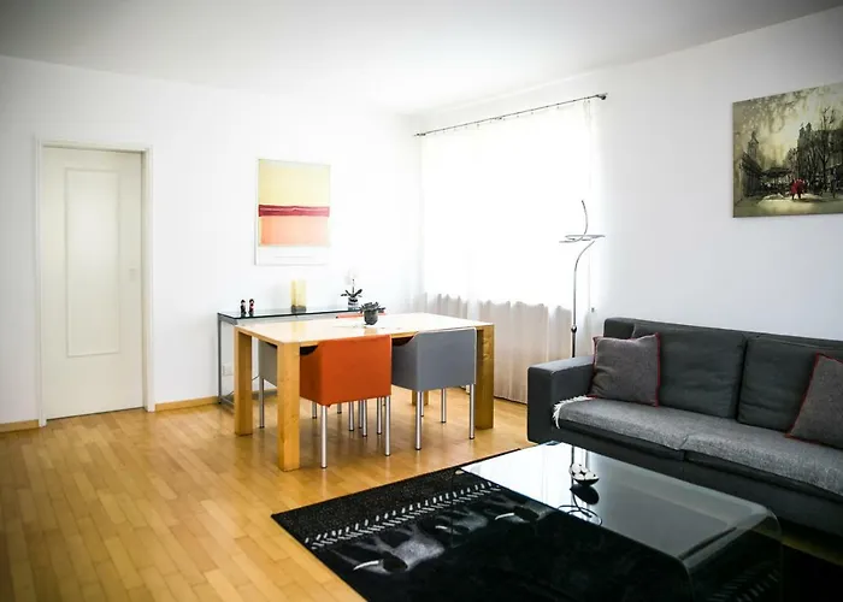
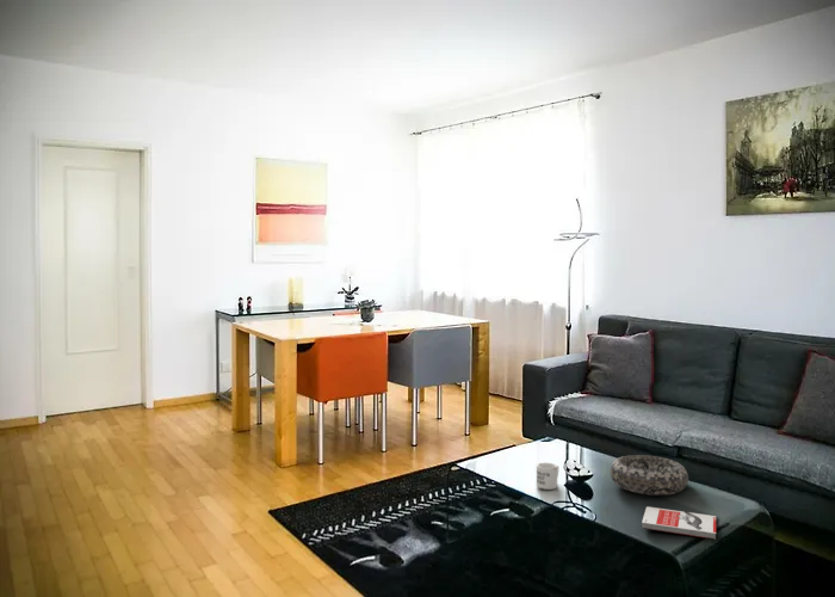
+ mug [536,462,559,491]
+ decorative bowl [608,454,689,497]
+ book [641,505,717,541]
